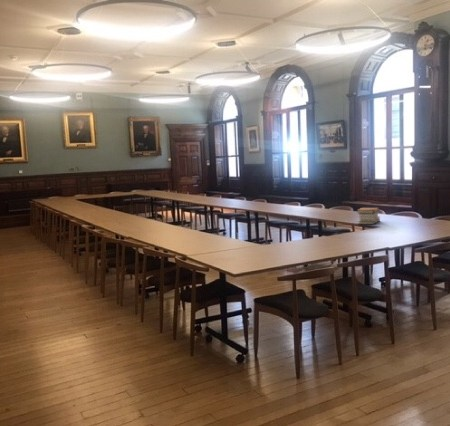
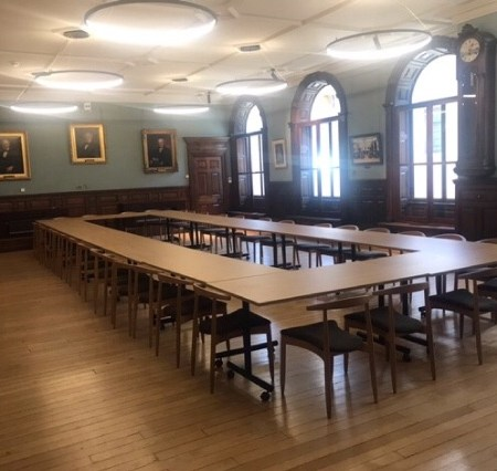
- book stack [355,207,381,225]
